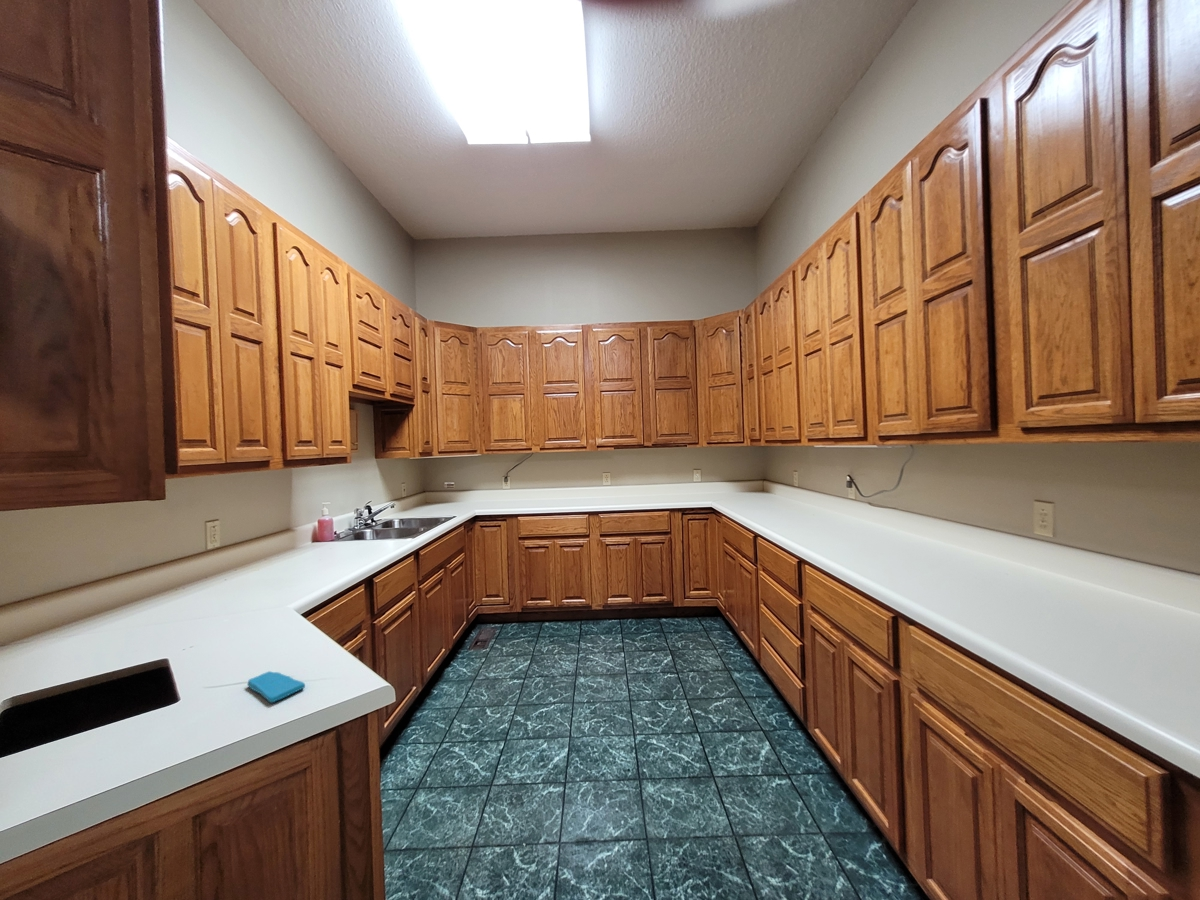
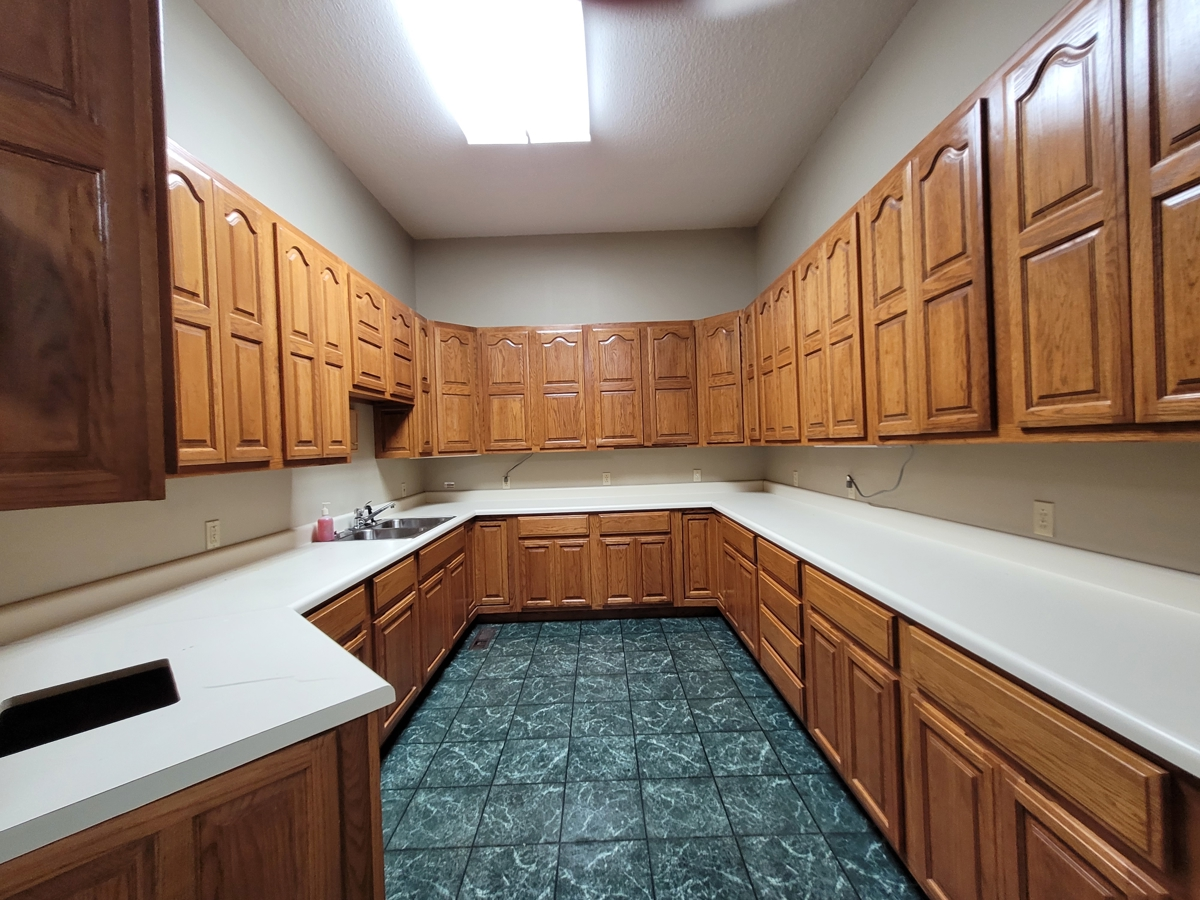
- sponge [246,670,306,703]
